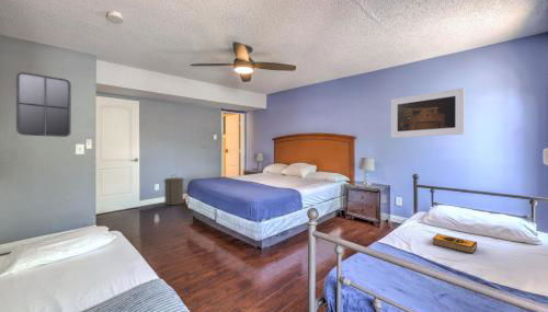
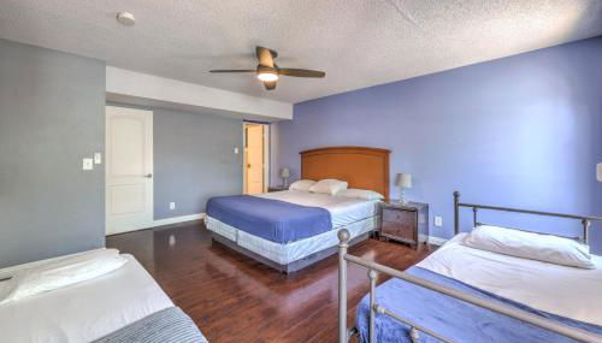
- laundry hamper [162,174,186,206]
- hardback book [432,233,478,255]
- home mirror [15,71,72,138]
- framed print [390,86,466,139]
